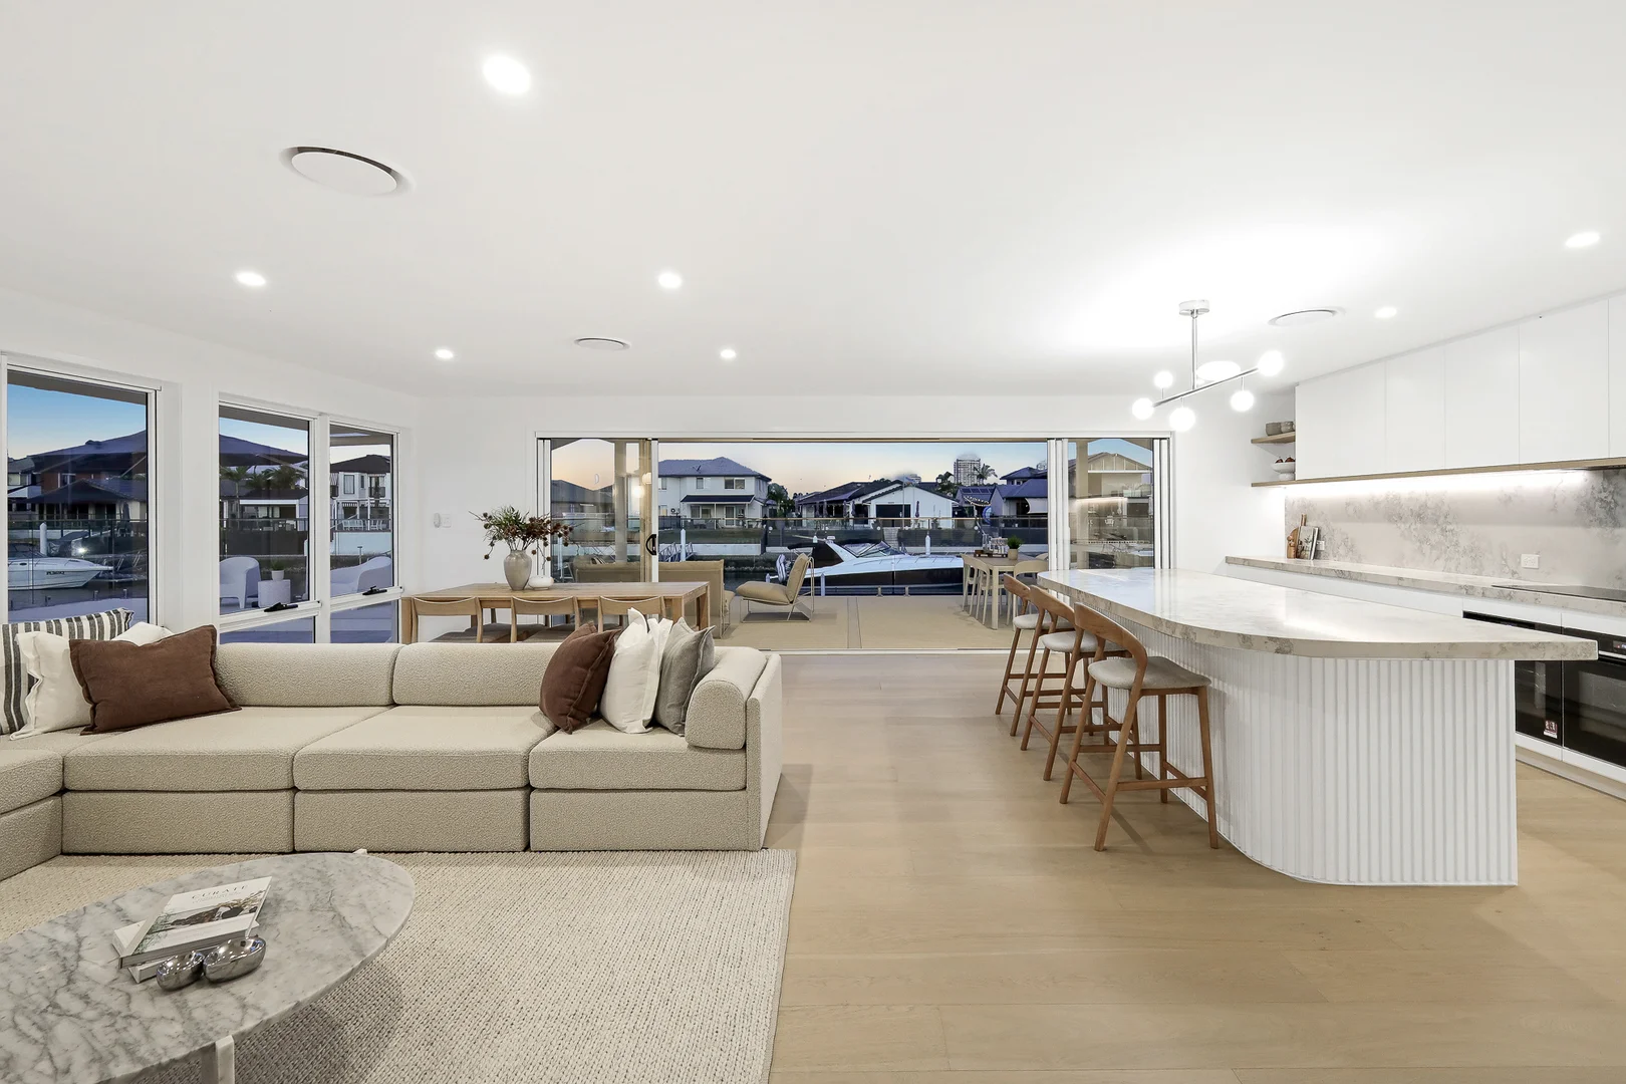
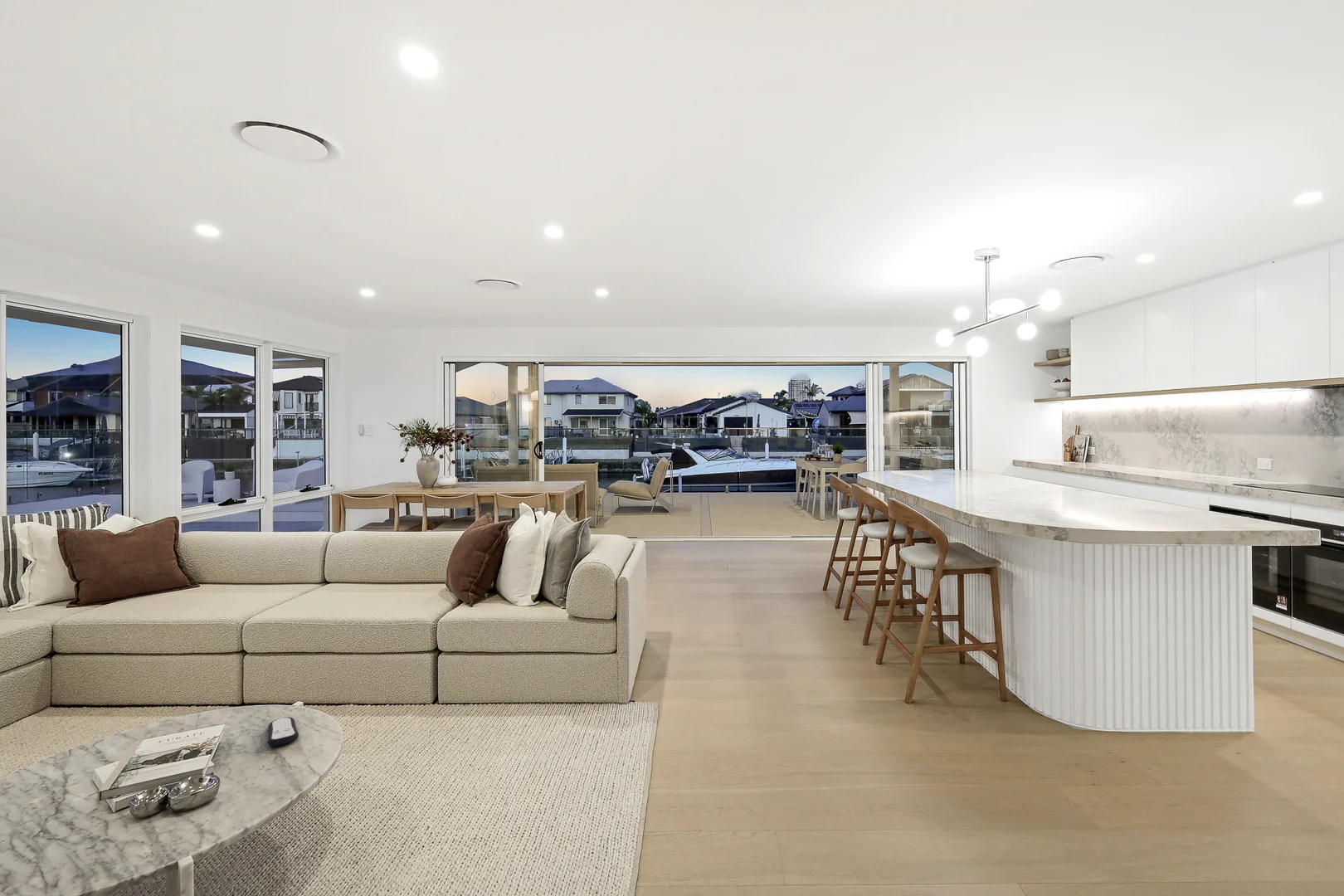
+ remote control [267,716,299,747]
